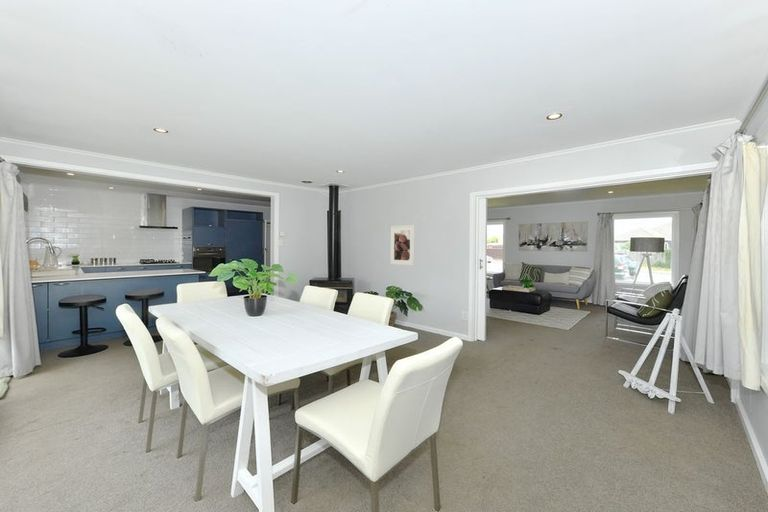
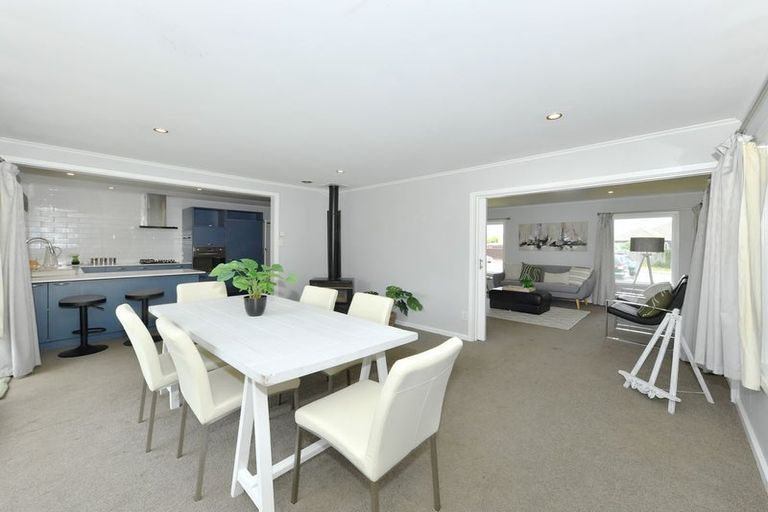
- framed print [389,224,416,267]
